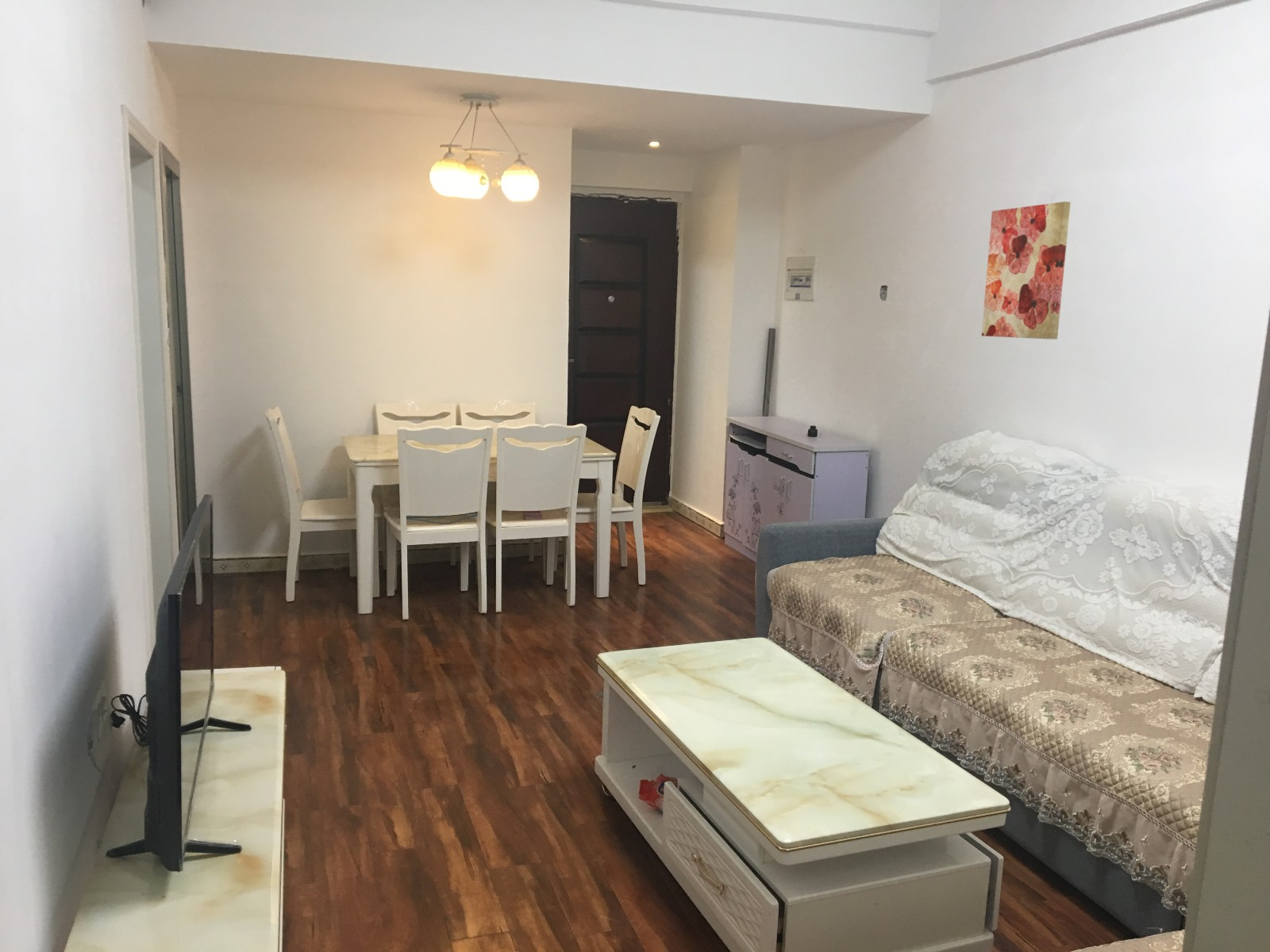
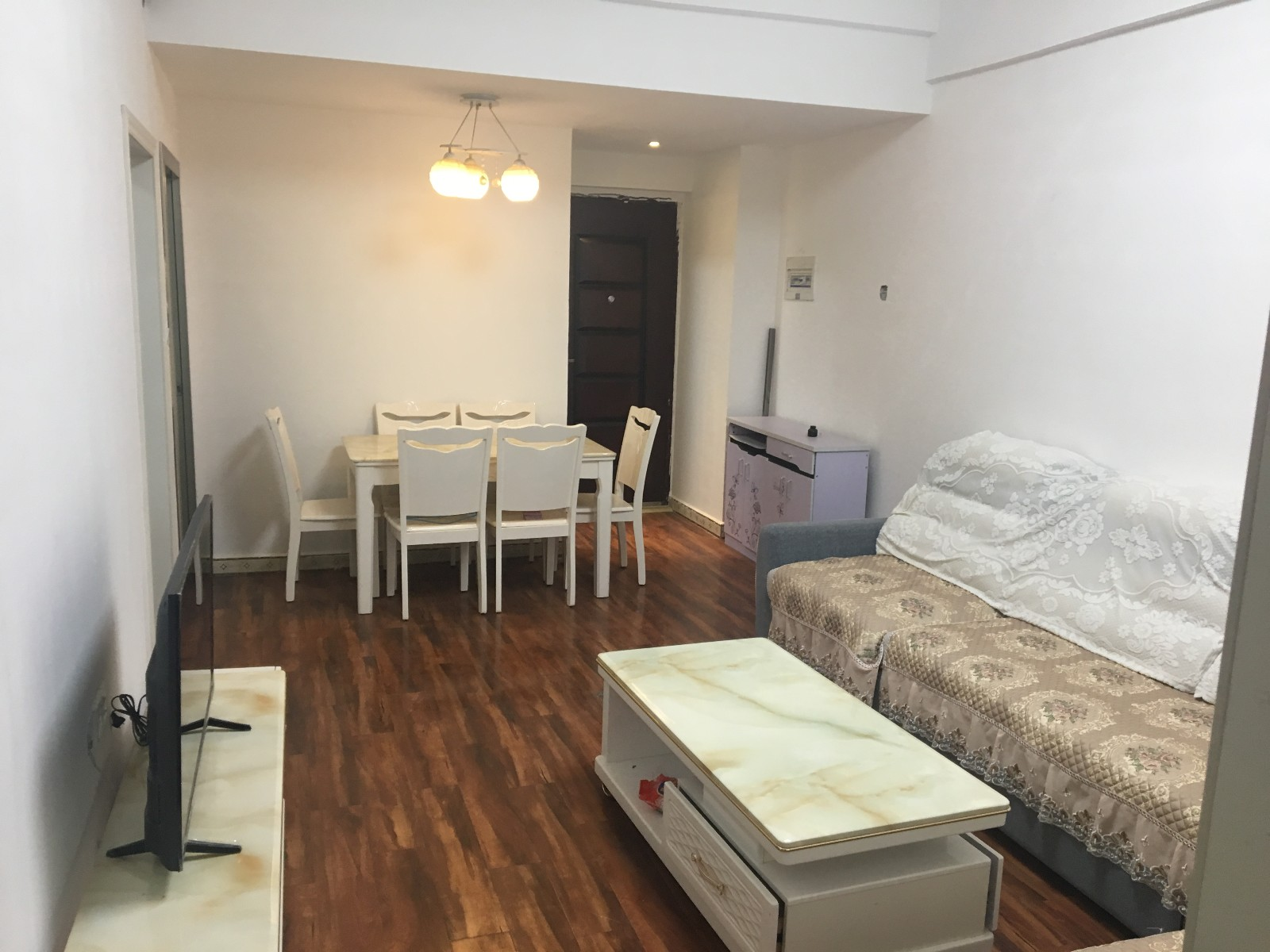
- wall art [981,201,1072,340]
